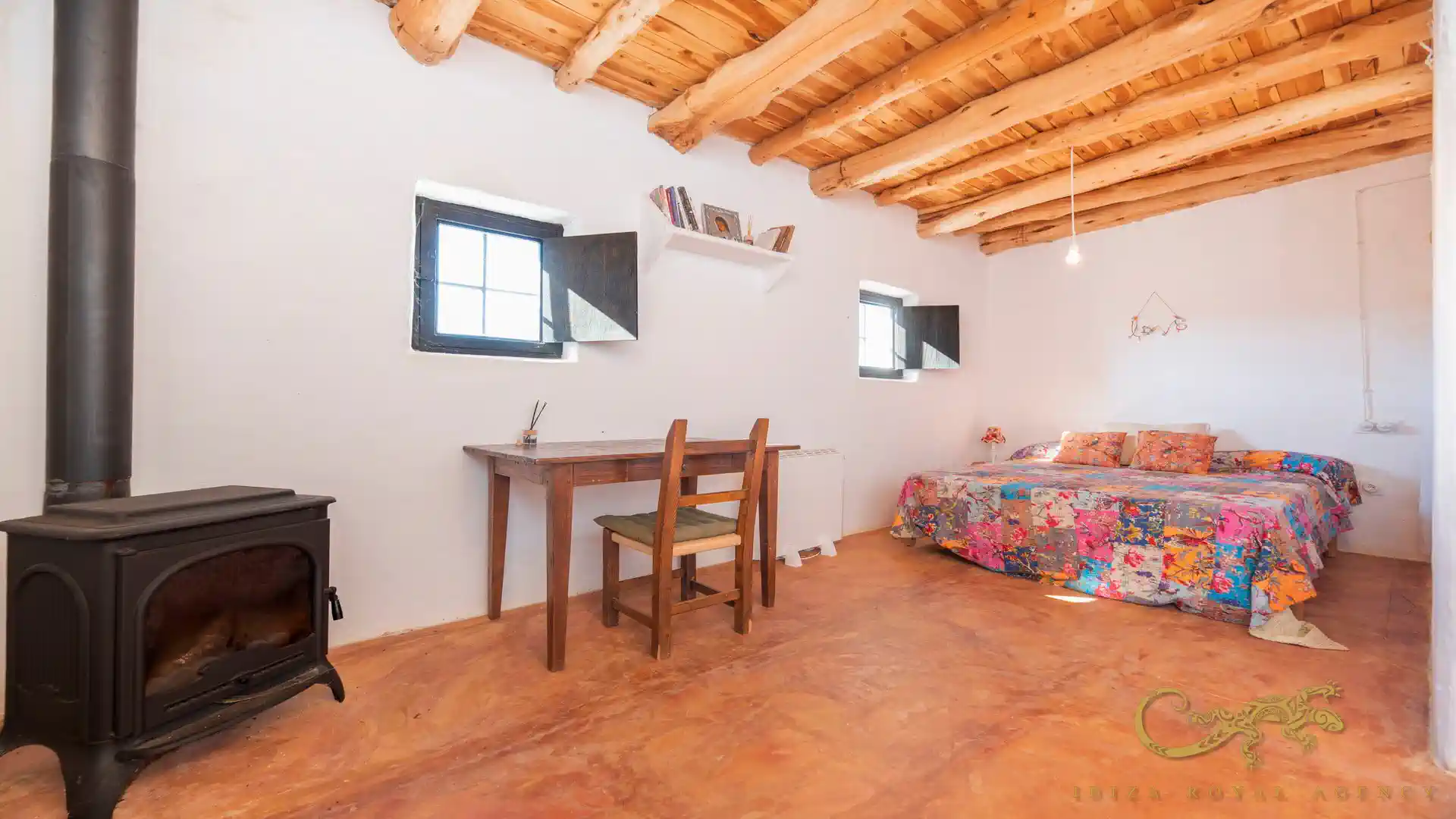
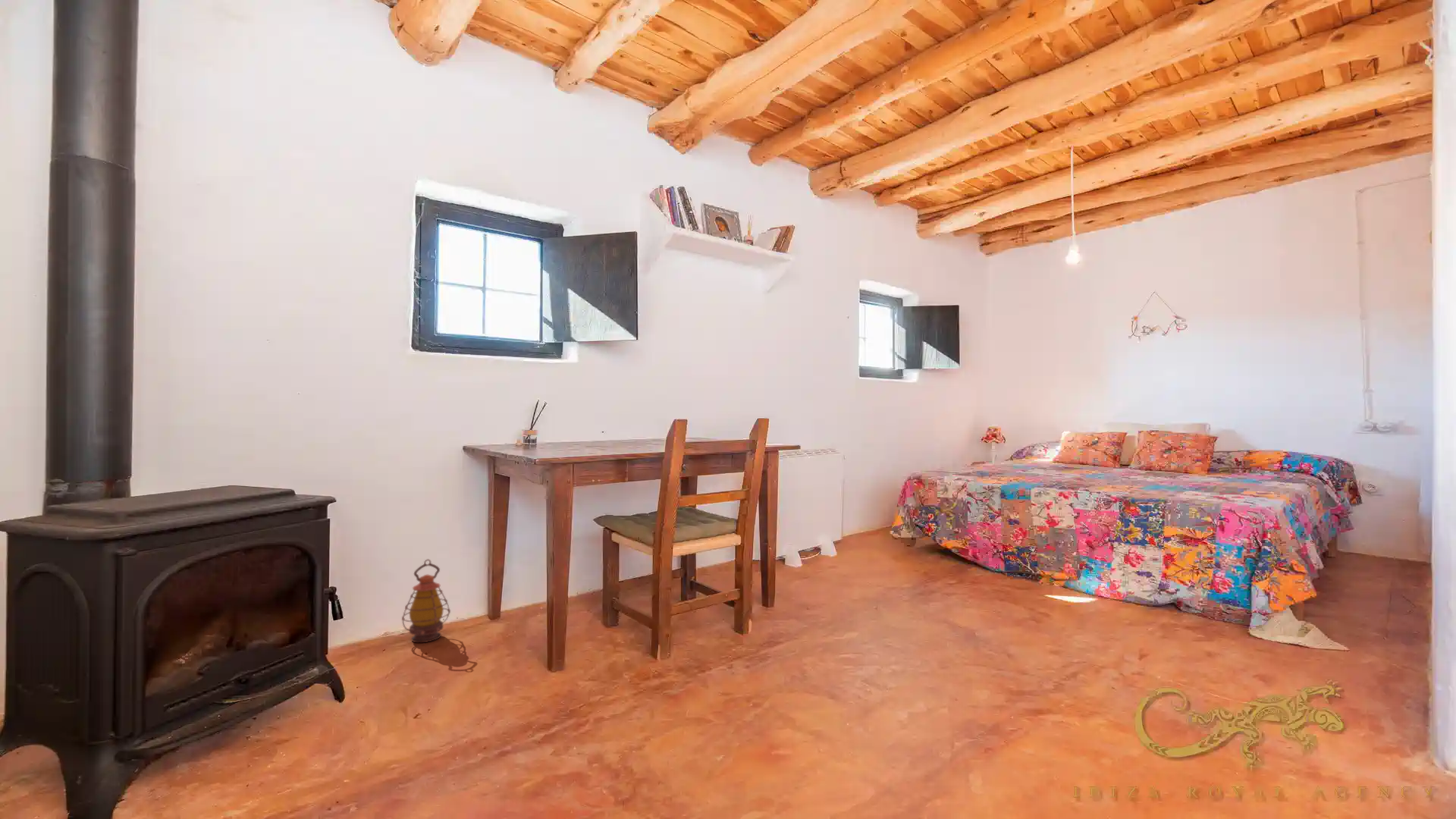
+ lantern [401,559,451,643]
